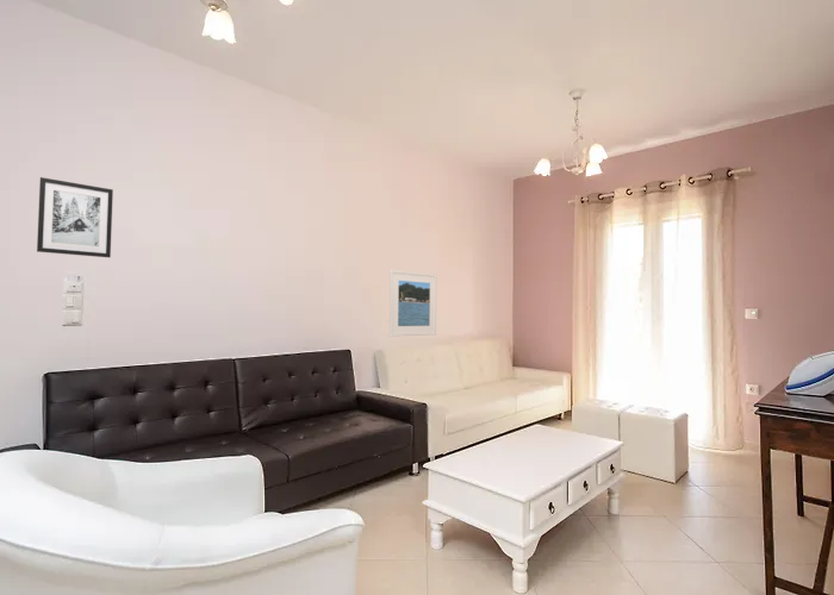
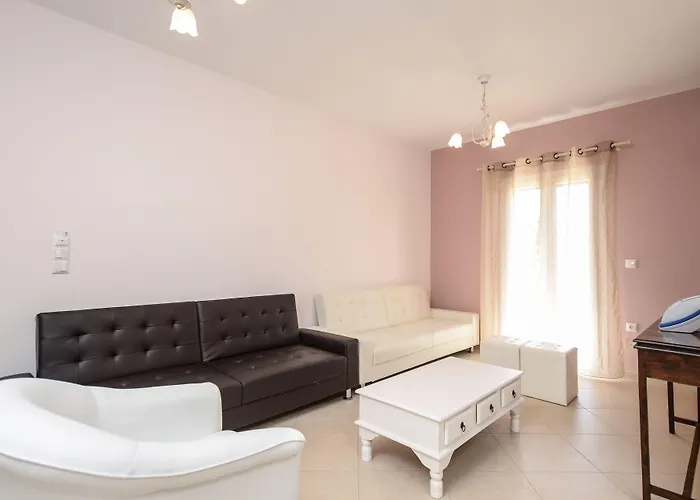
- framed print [388,269,437,338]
- wall art [36,176,114,258]
